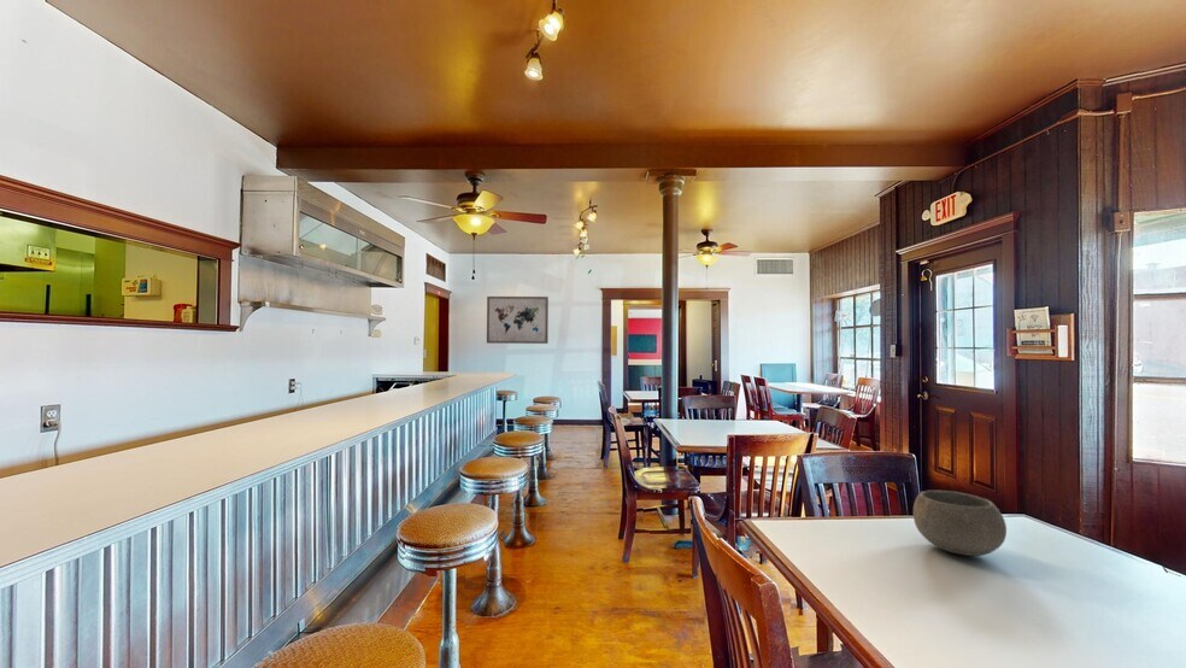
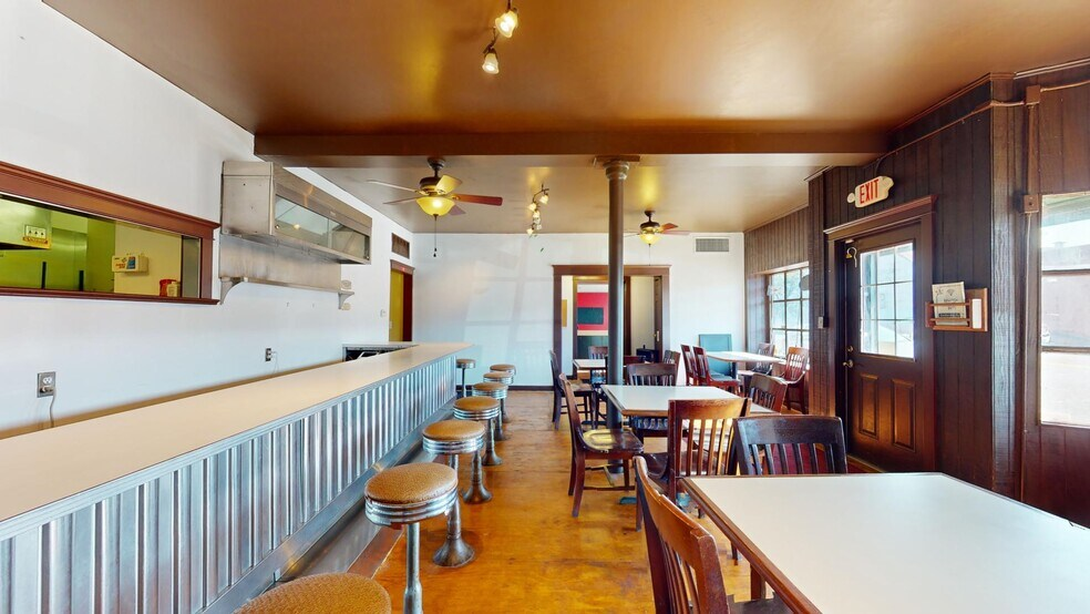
- bowl [912,490,1008,557]
- wall art [486,295,550,345]
